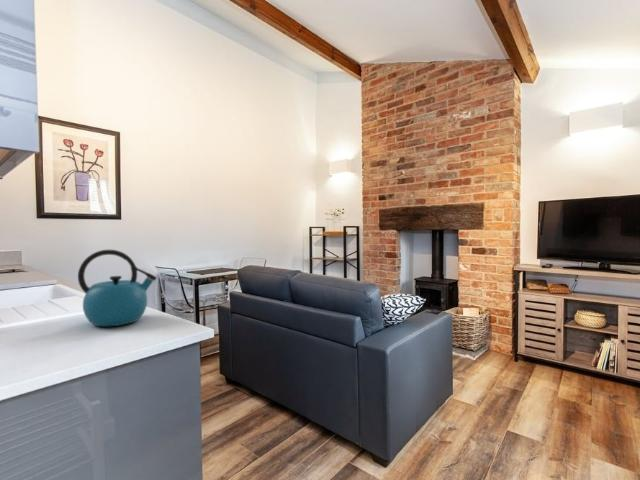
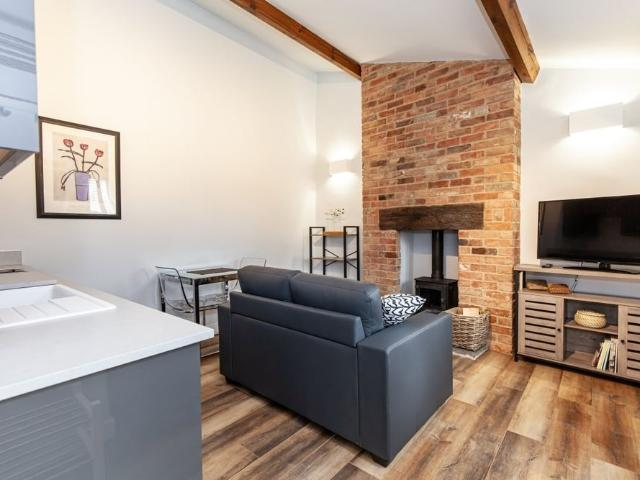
- kettle [77,249,158,327]
